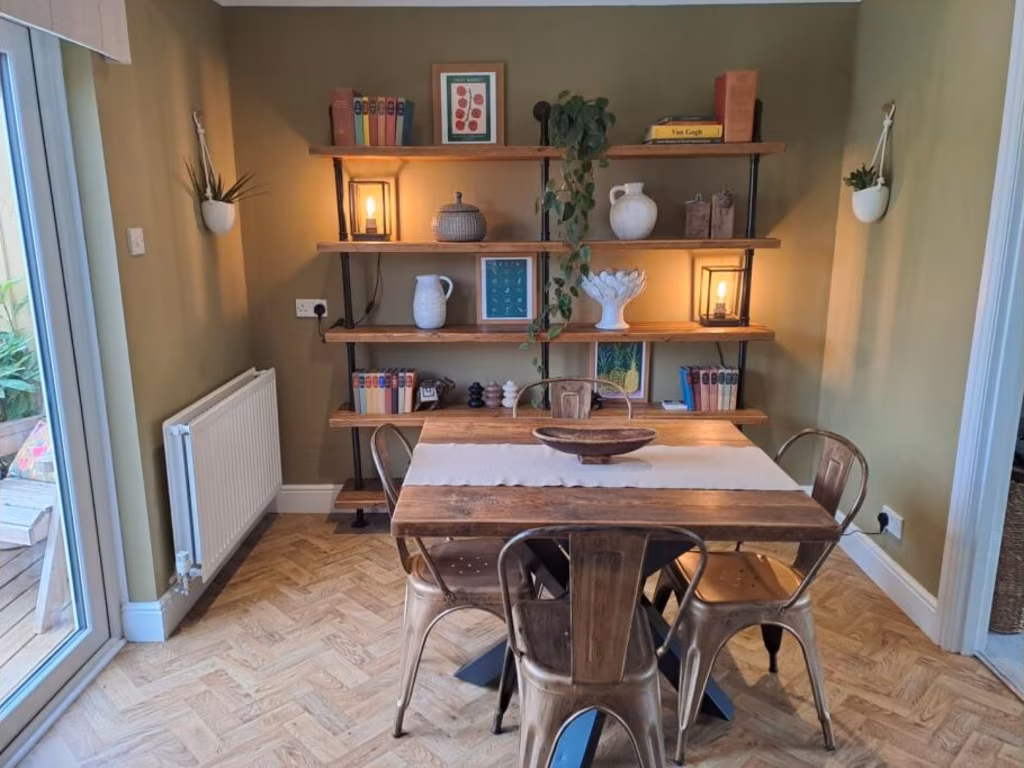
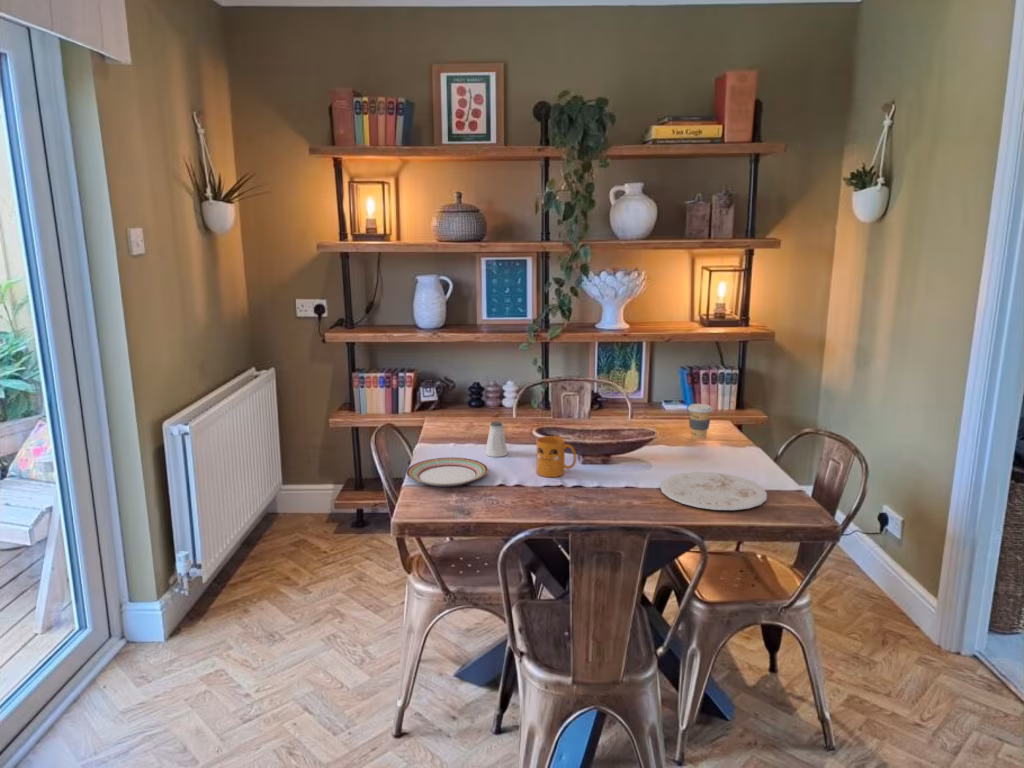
+ plate [405,456,489,487]
+ plate [659,471,768,511]
+ saltshaker [484,420,509,458]
+ mug [536,435,577,478]
+ coffee cup [687,403,714,440]
